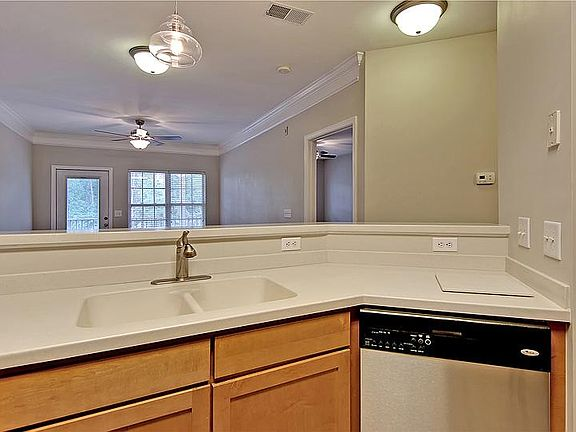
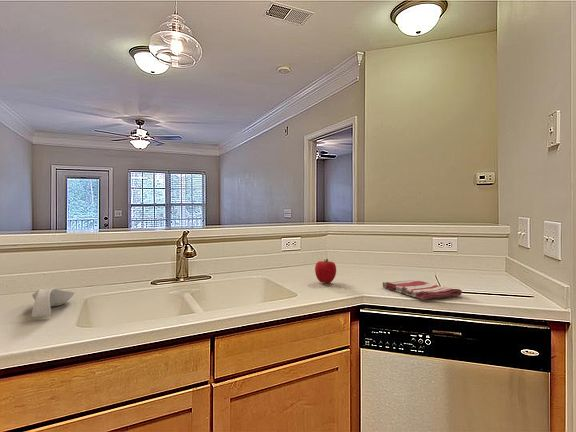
+ spoon rest [31,287,76,318]
+ dish towel [382,279,463,301]
+ fruit [314,258,337,284]
